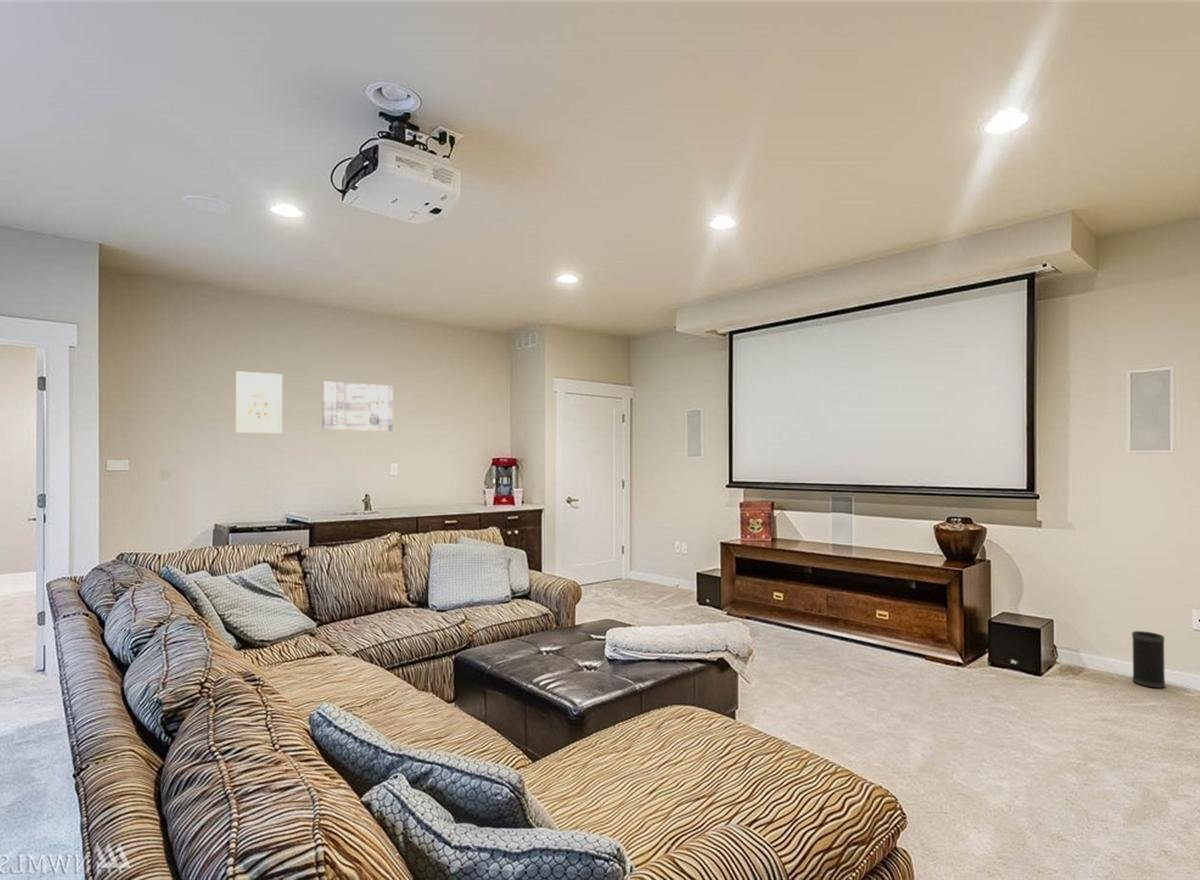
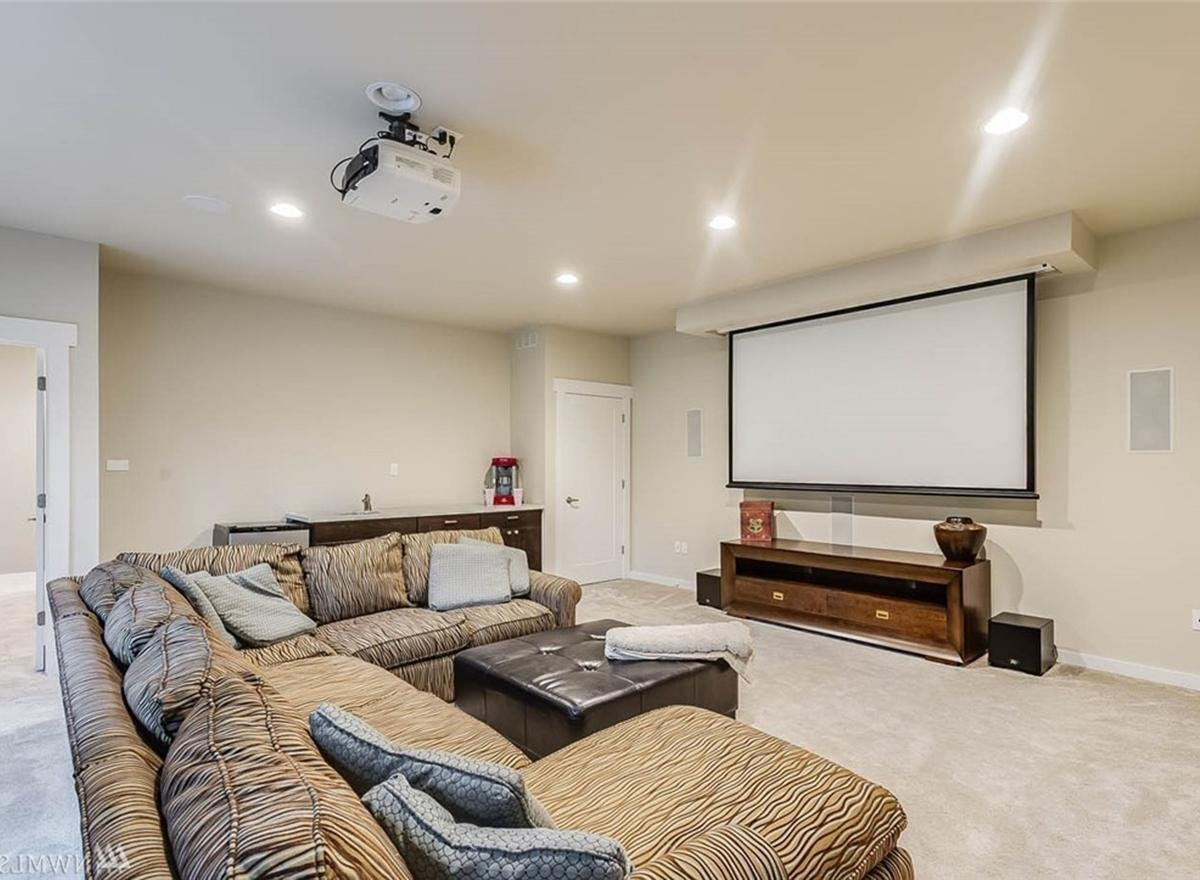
- speaker [1131,630,1166,688]
- wall art [234,370,283,434]
- wall art [322,380,394,432]
